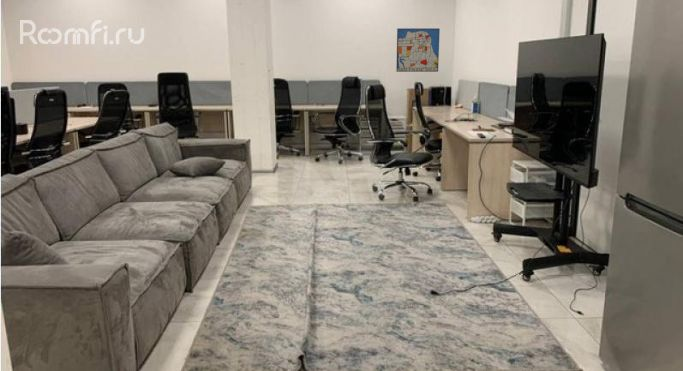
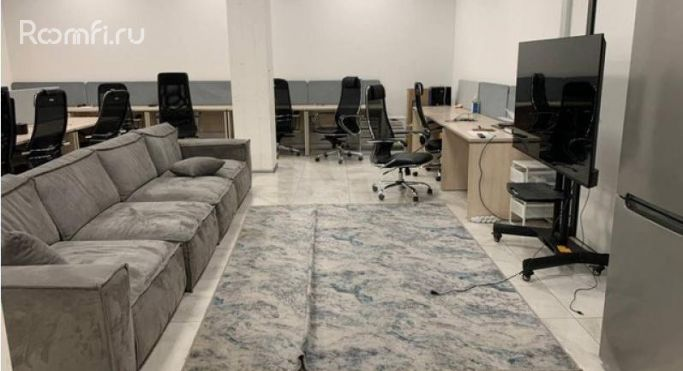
- wall art [396,27,441,73]
